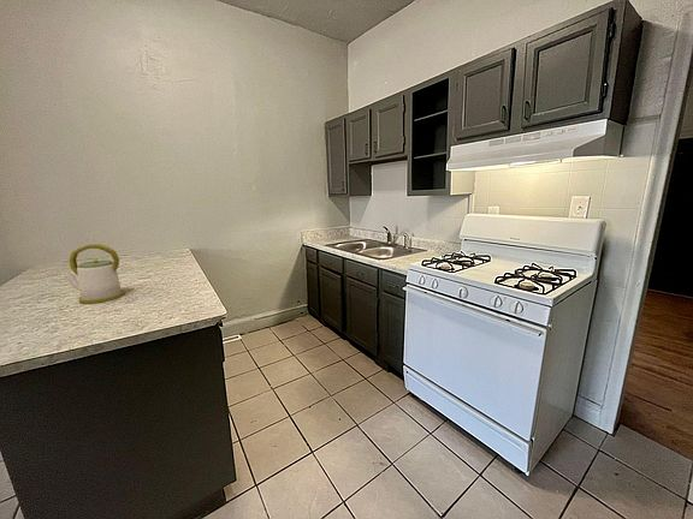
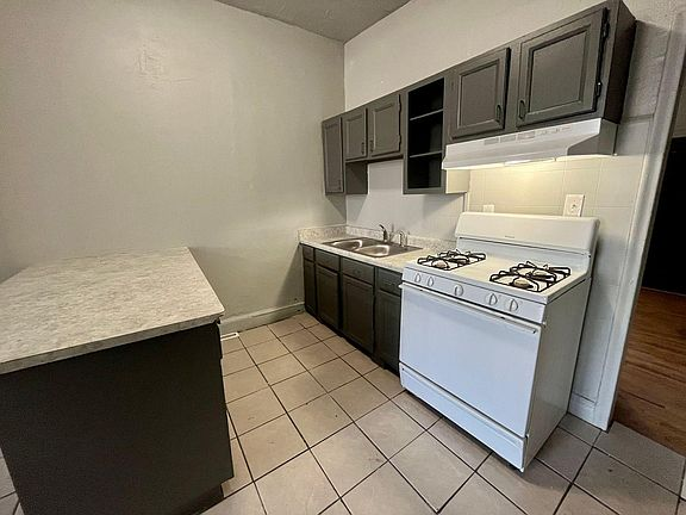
- kettle [63,243,125,305]
